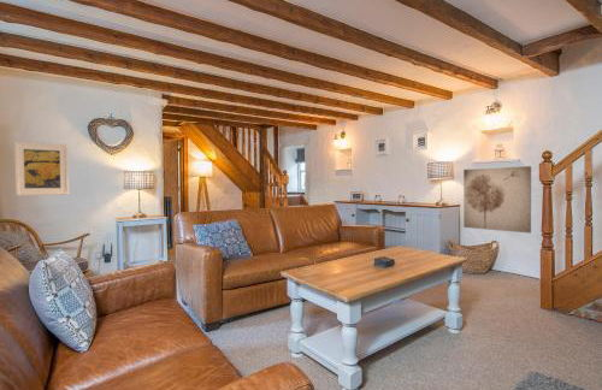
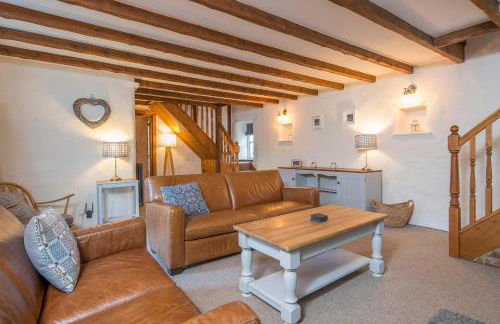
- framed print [13,141,70,196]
- wall art [462,165,532,235]
